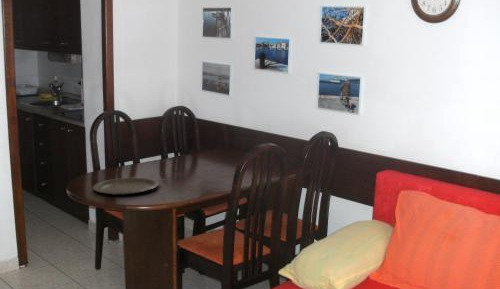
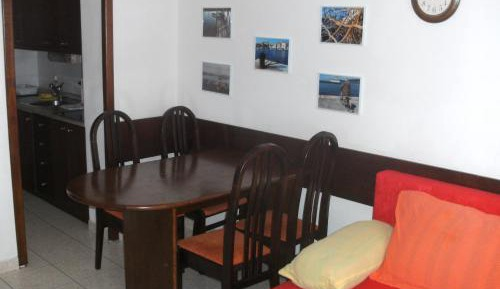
- plate [92,177,160,196]
